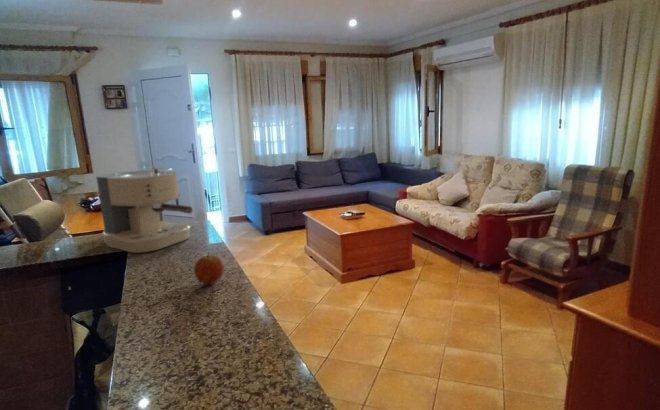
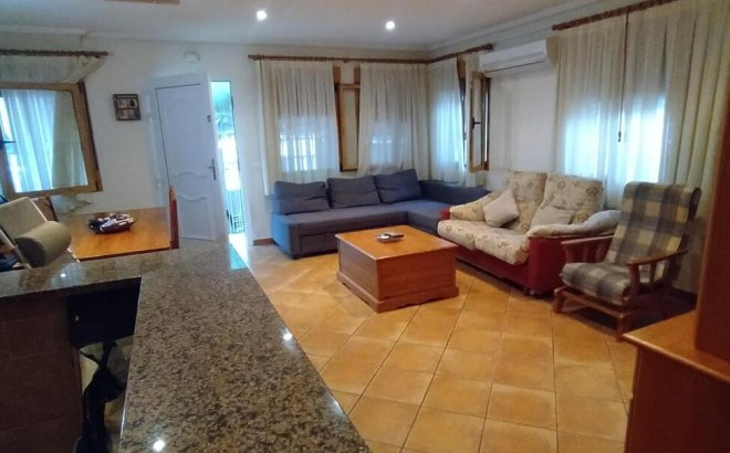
- coffee maker [95,167,194,254]
- fruit [193,251,225,286]
